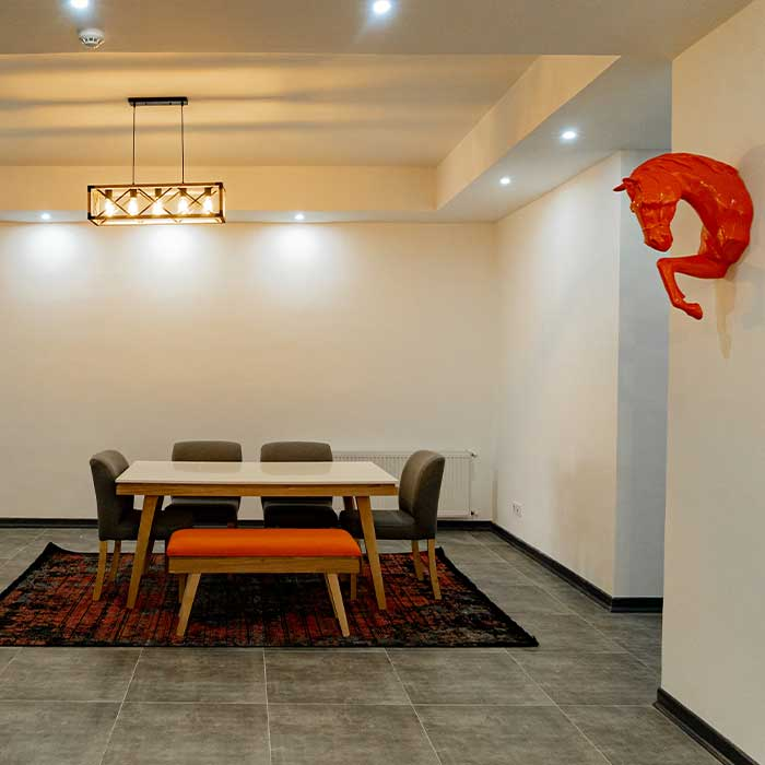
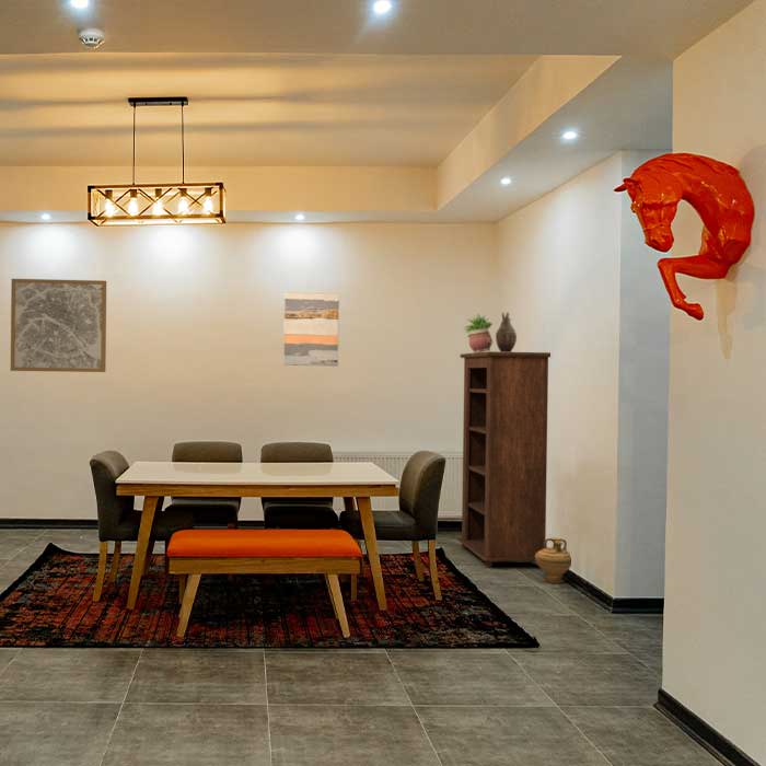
+ wall art [10,278,107,373]
+ wall art [282,291,340,367]
+ bookshelf [456,350,552,569]
+ decorative vase [495,311,518,352]
+ potted plant [463,313,495,353]
+ ceramic jug [535,537,572,584]
